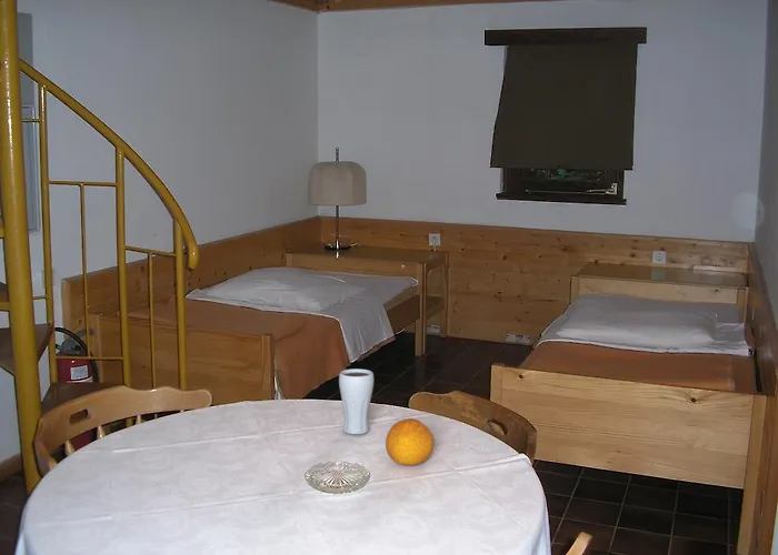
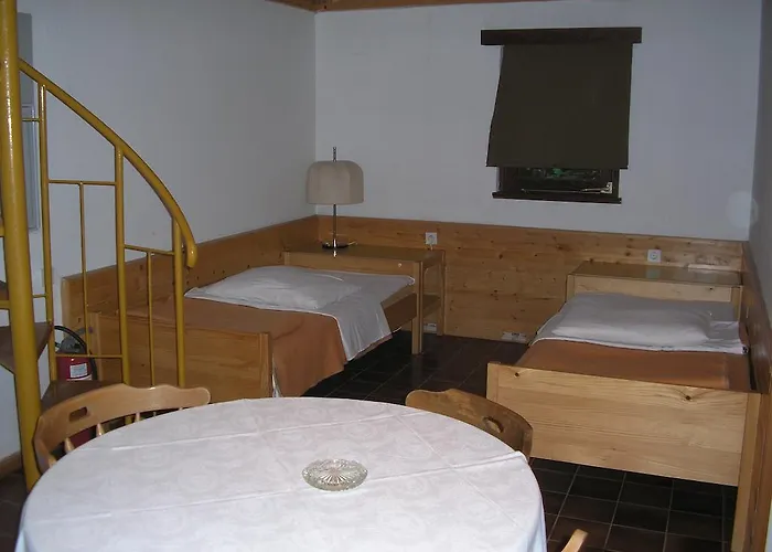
- fruit [385,417,435,466]
- drinking glass [338,367,375,435]
